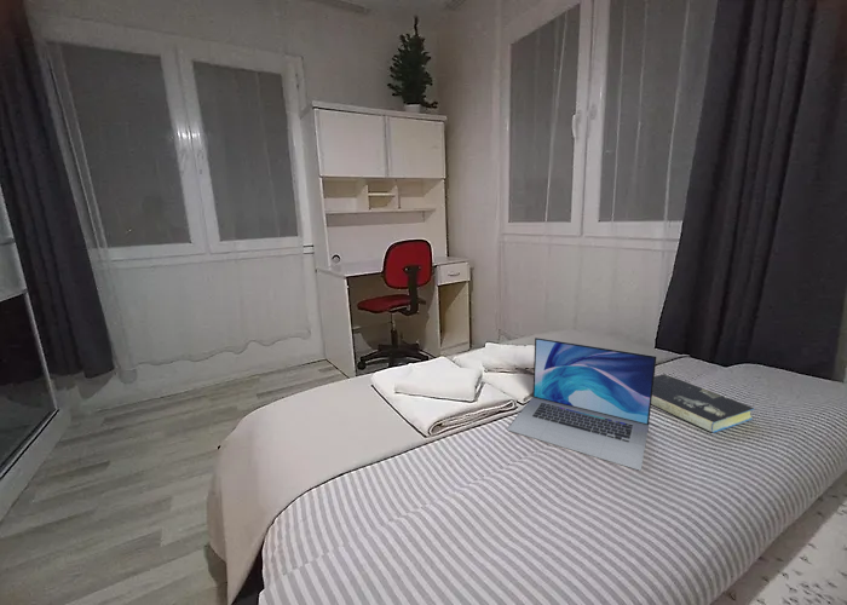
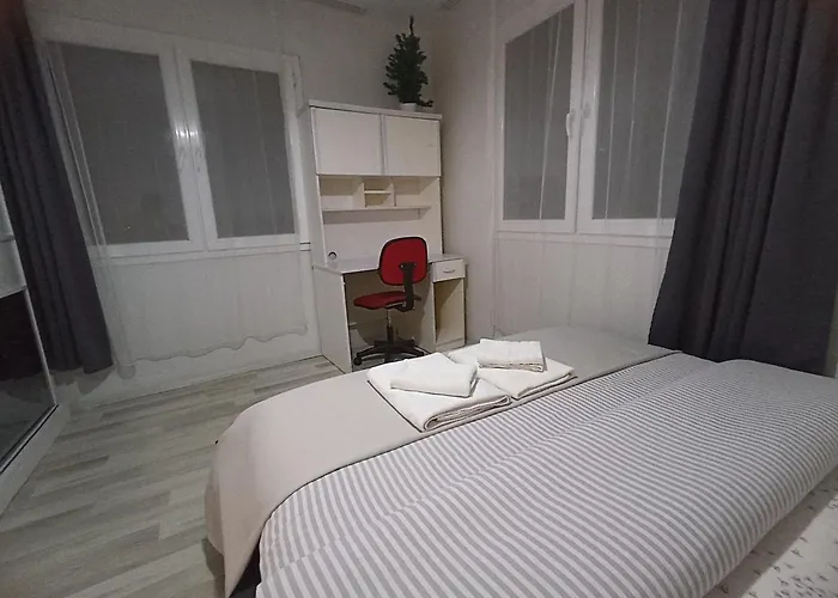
- laptop [507,336,657,472]
- book [651,373,755,434]
